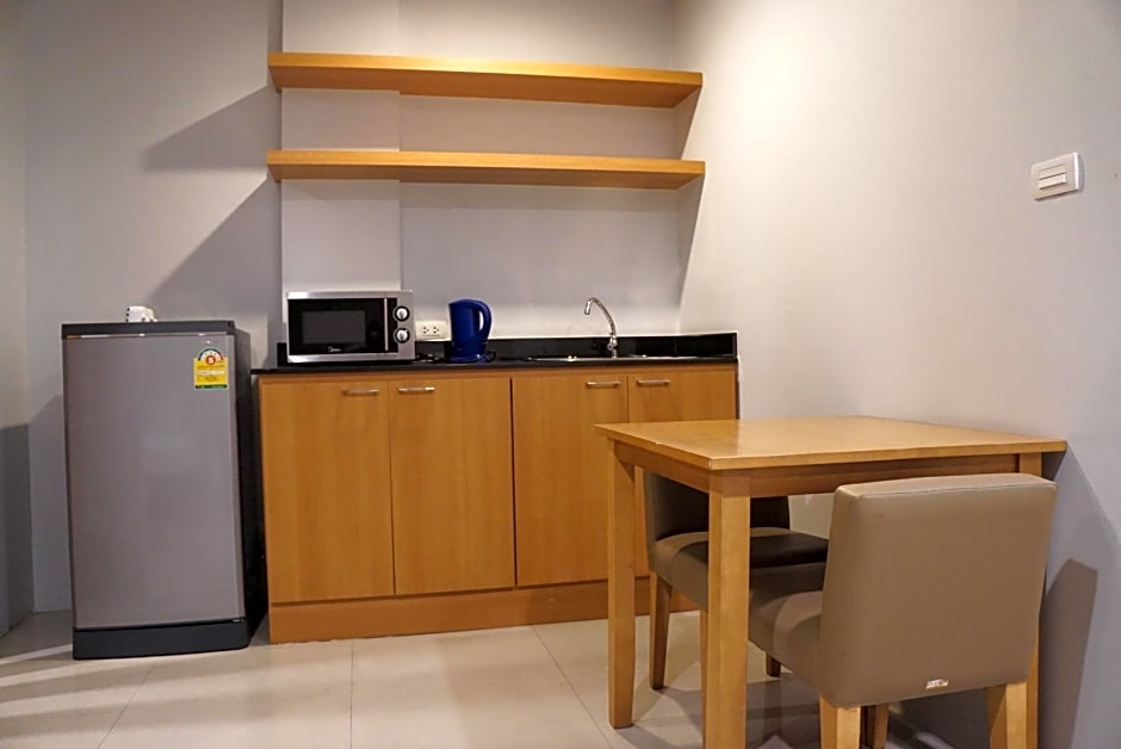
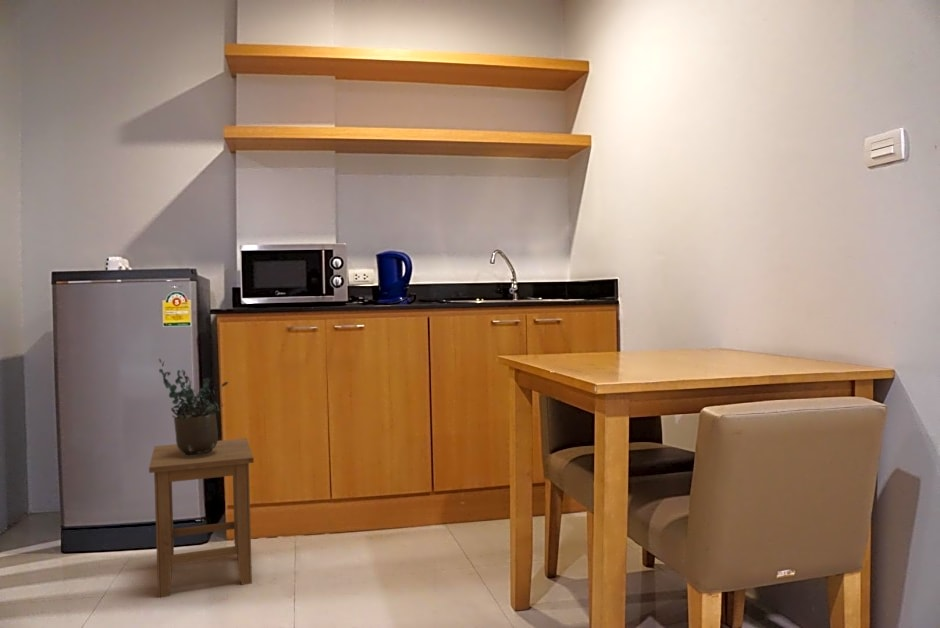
+ potted plant [158,358,229,456]
+ stool [148,437,255,599]
